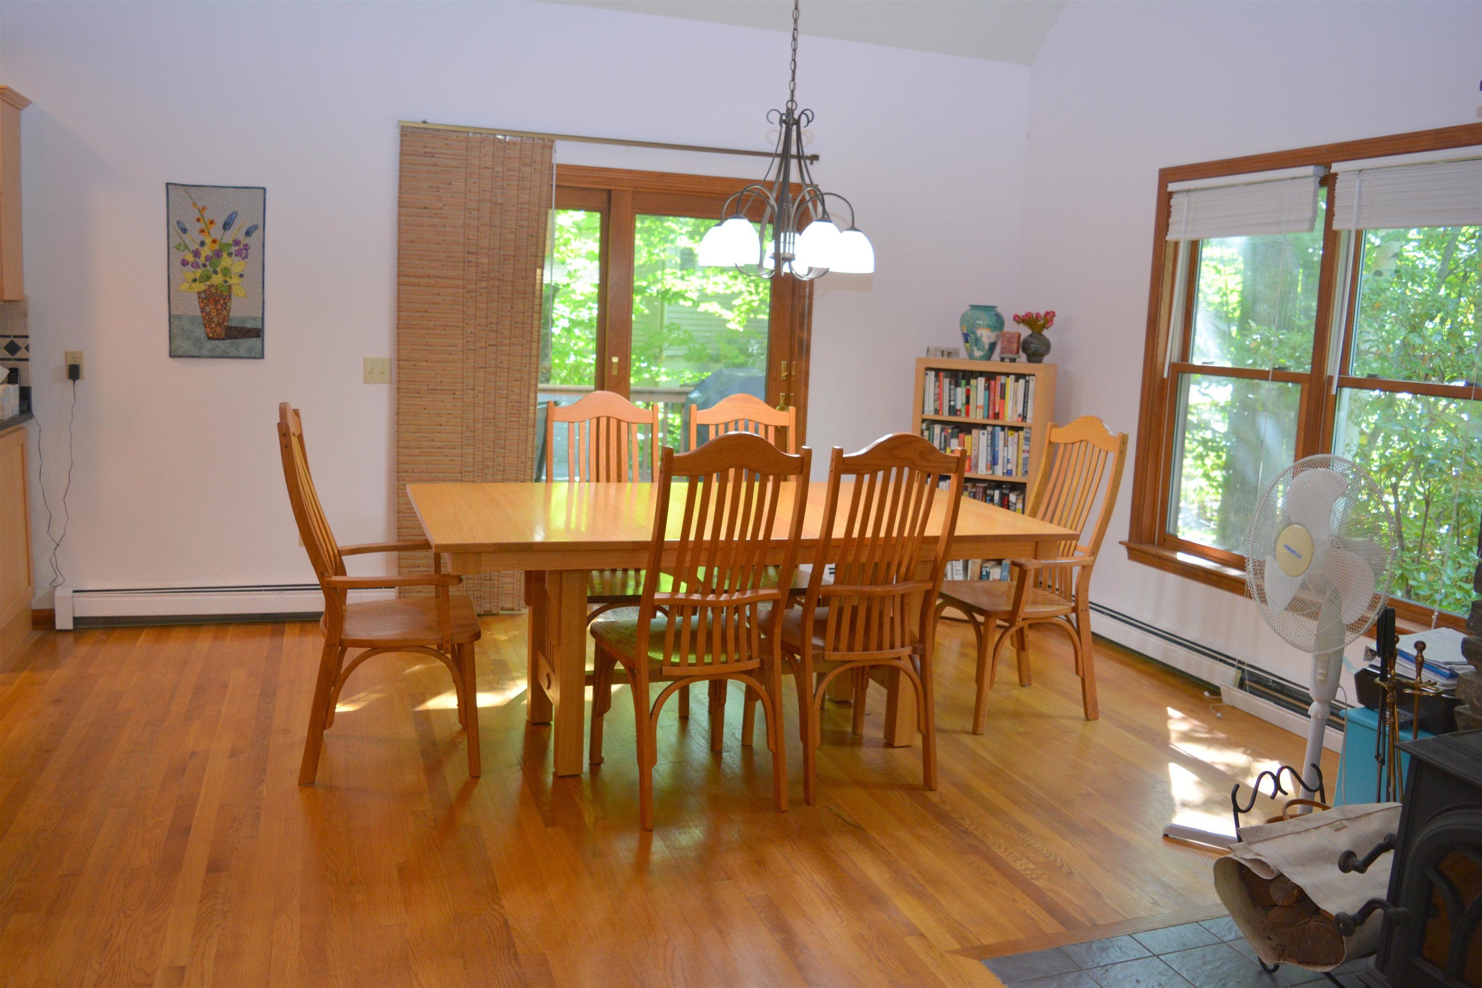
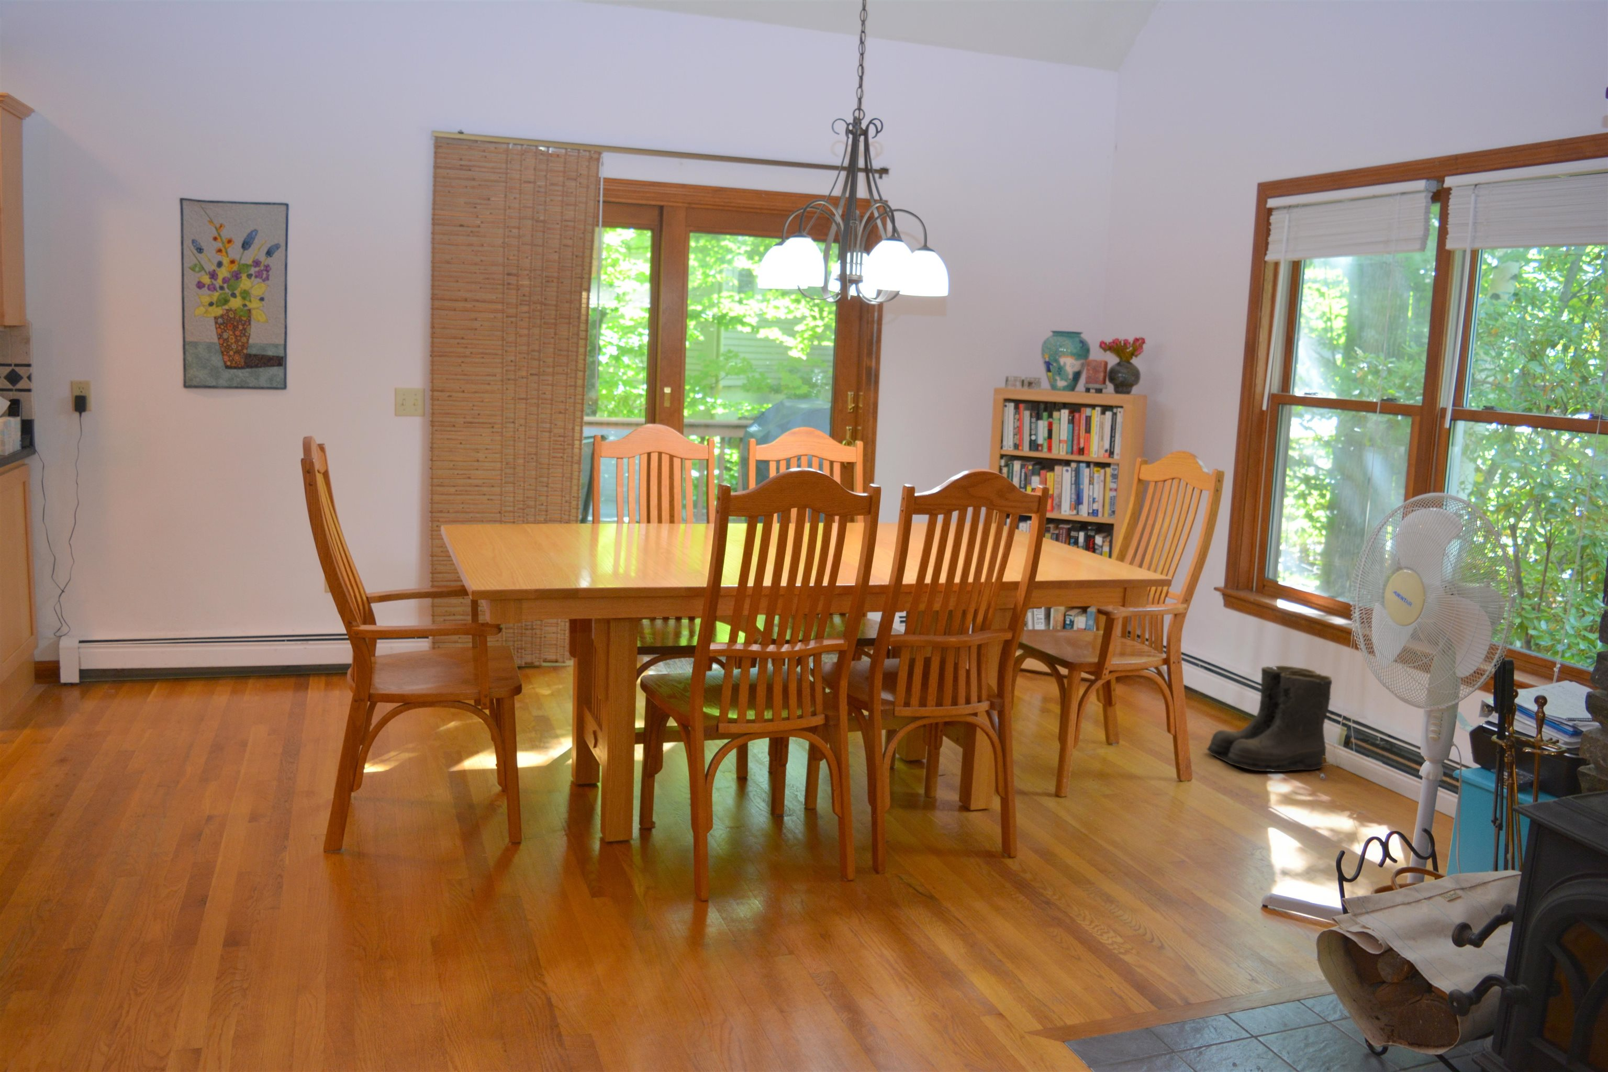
+ boots [1206,665,1333,772]
